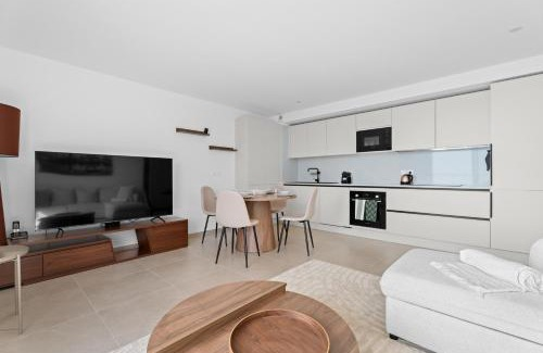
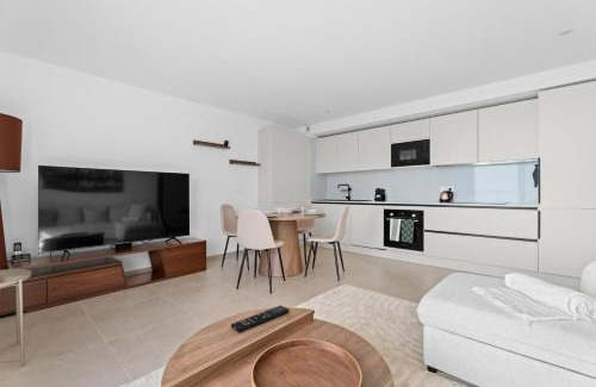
+ remote control [230,304,291,333]
